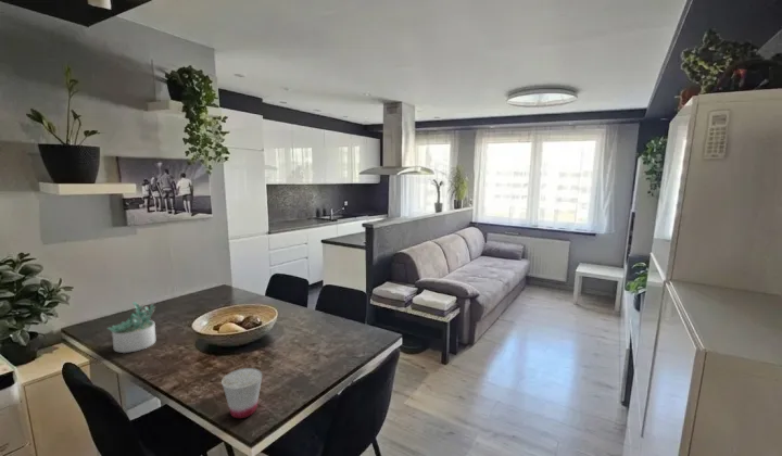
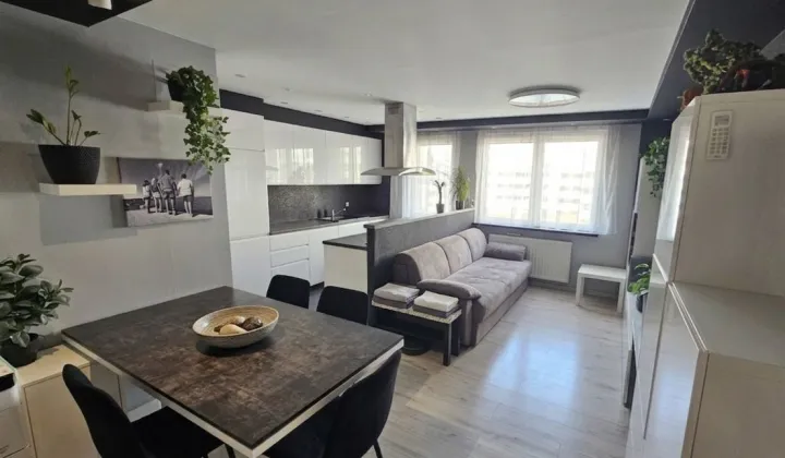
- cup [220,367,263,419]
- succulent plant [106,301,156,354]
